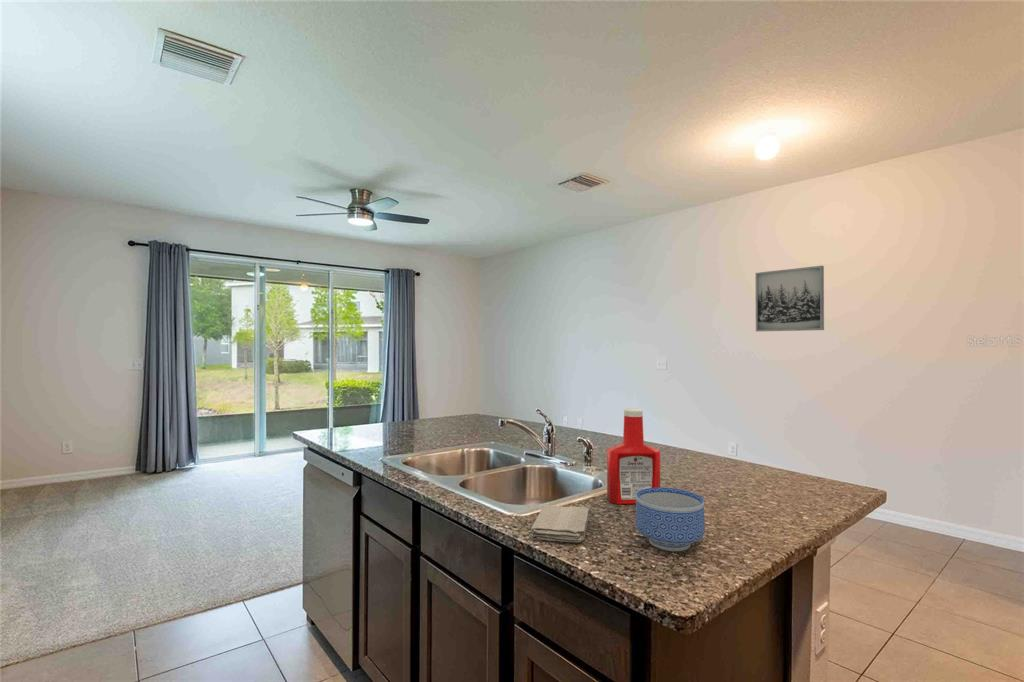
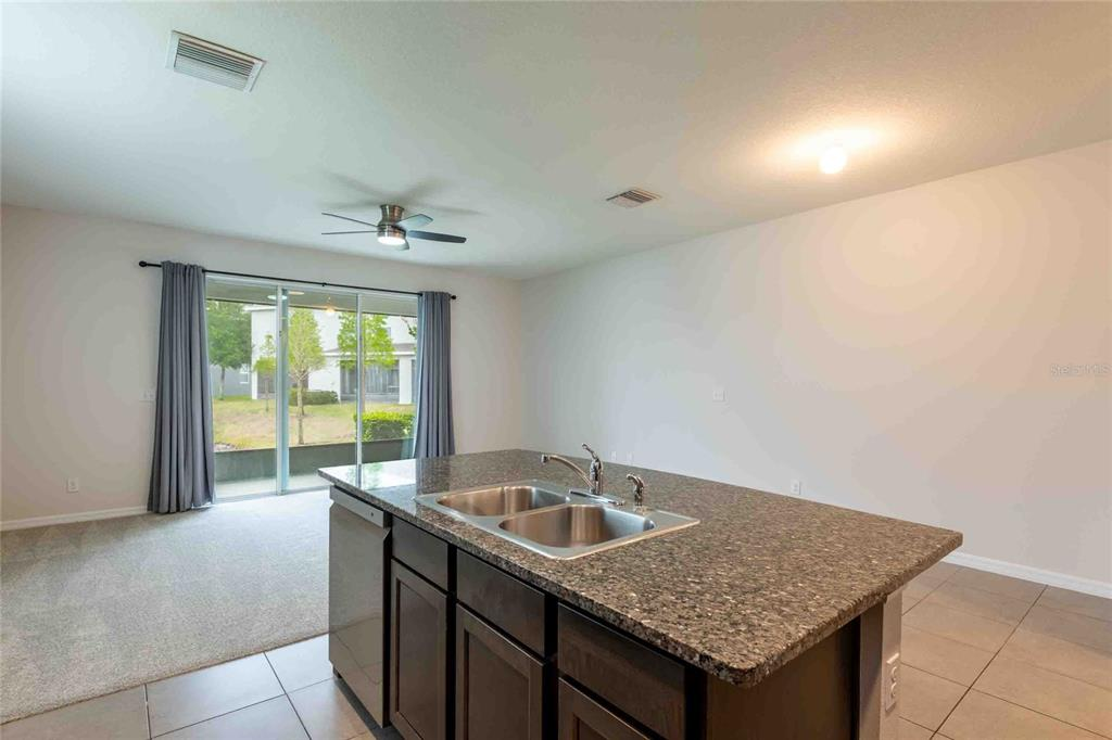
- soap bottle [606,408,661,505]
- wall art [755,265,825,332]
- bowl [635,487,706,552]
- washcloth [530,504,590,543]
